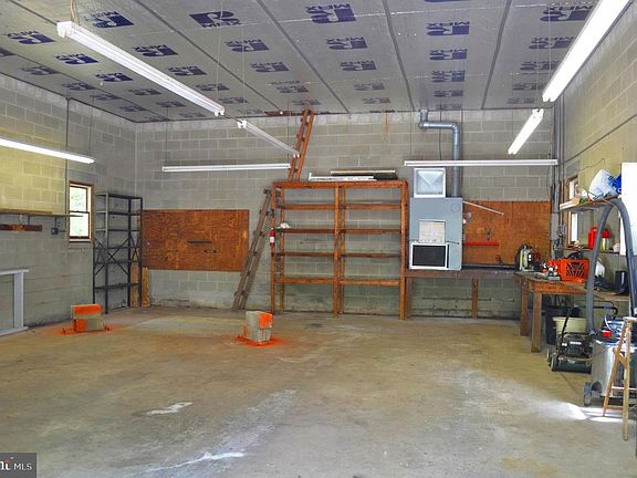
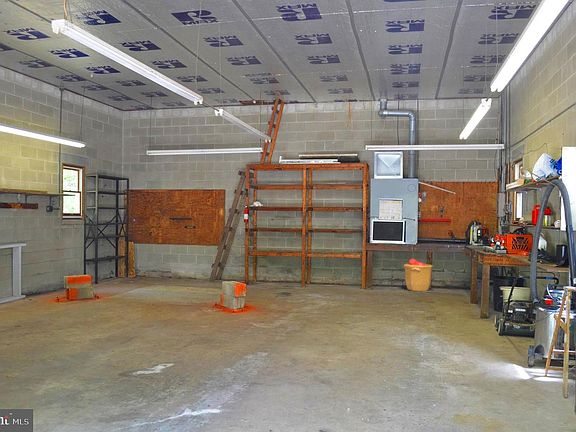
+ trash can [403,257,434,292]
